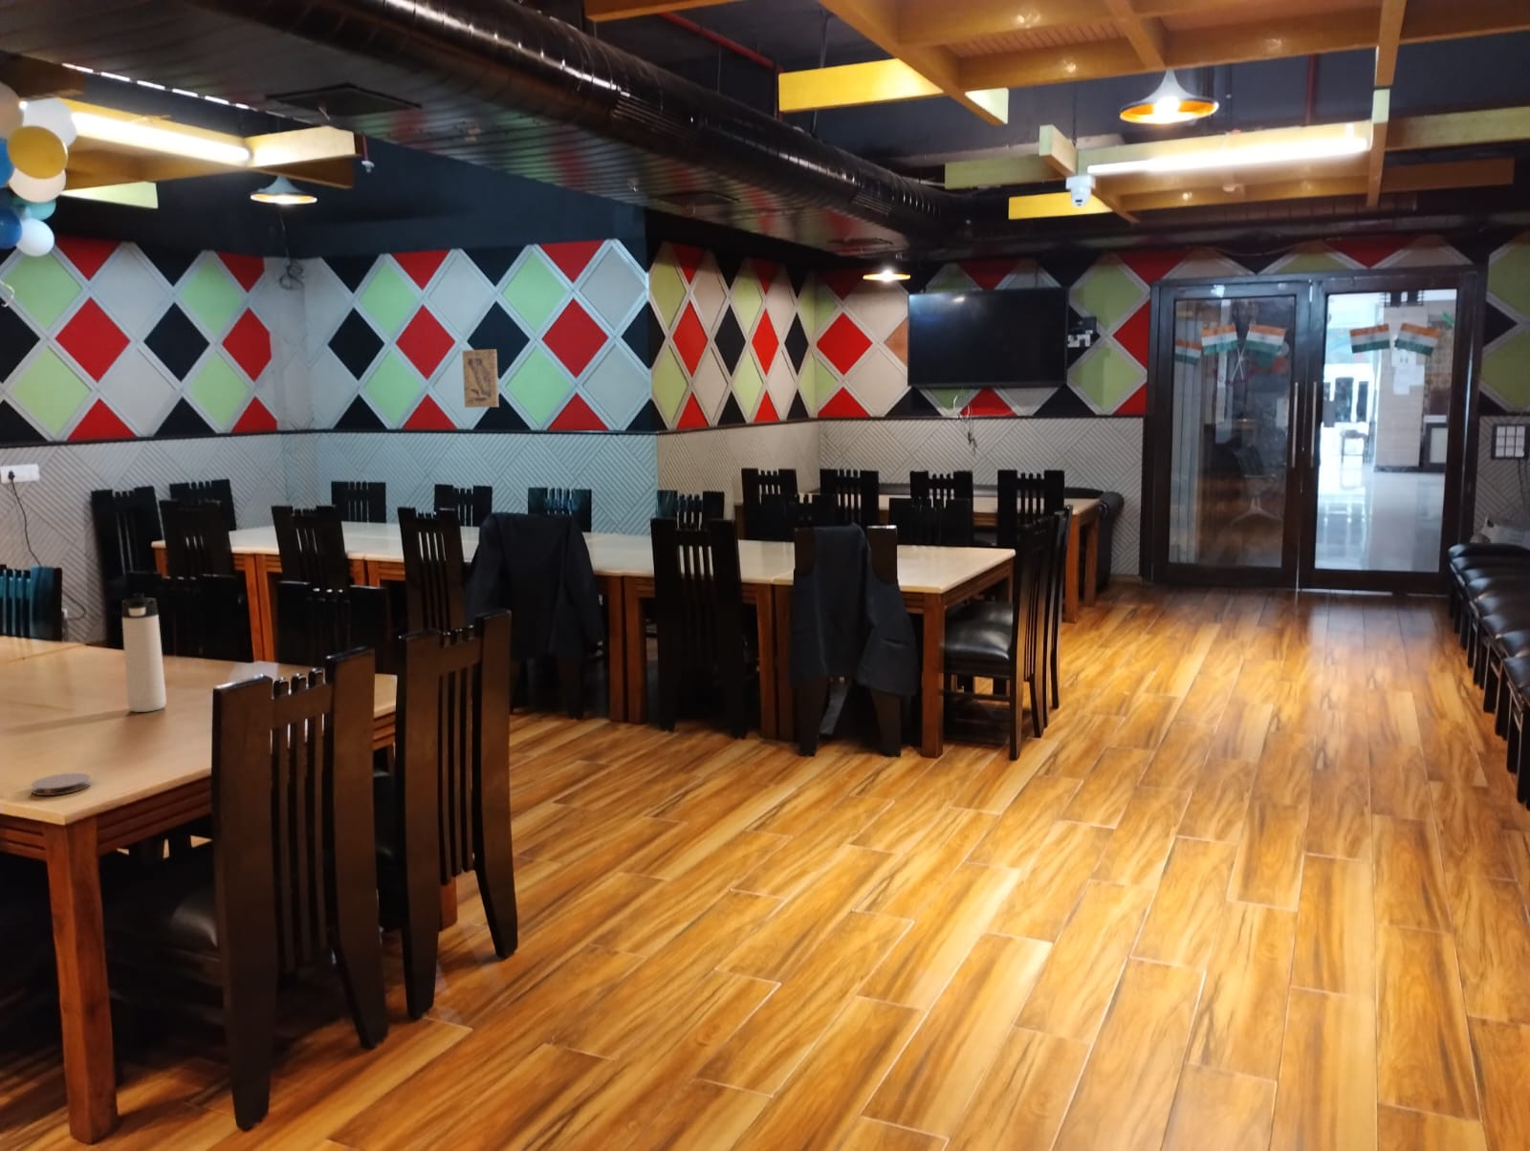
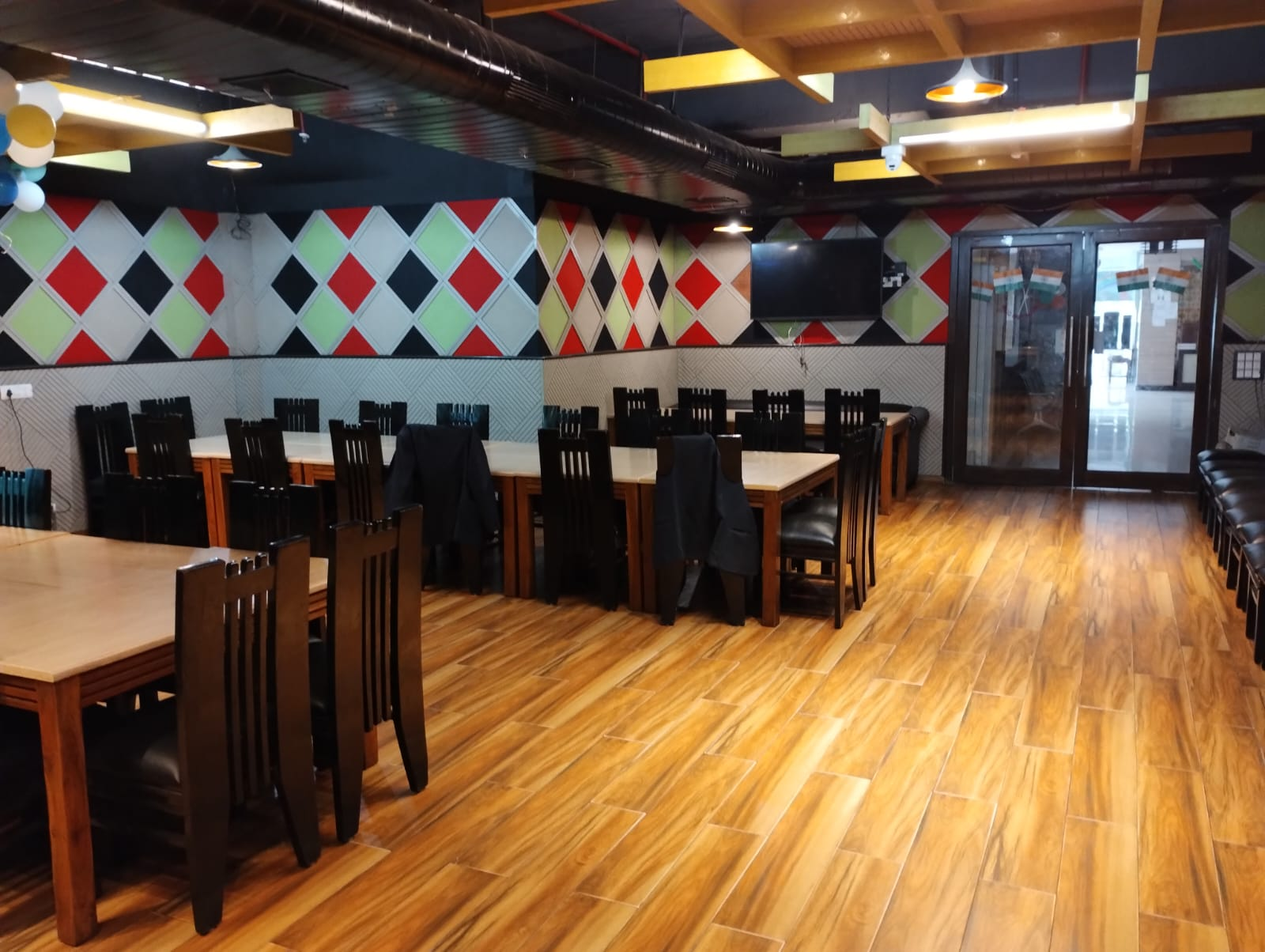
- coaster [30,773,92,797]
- wall art [461,348,500,409]
- thermos bottle [121,592,167,713]
